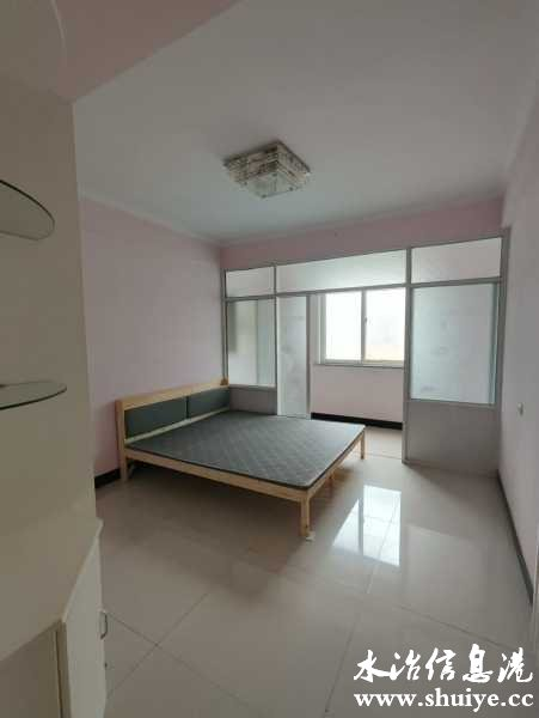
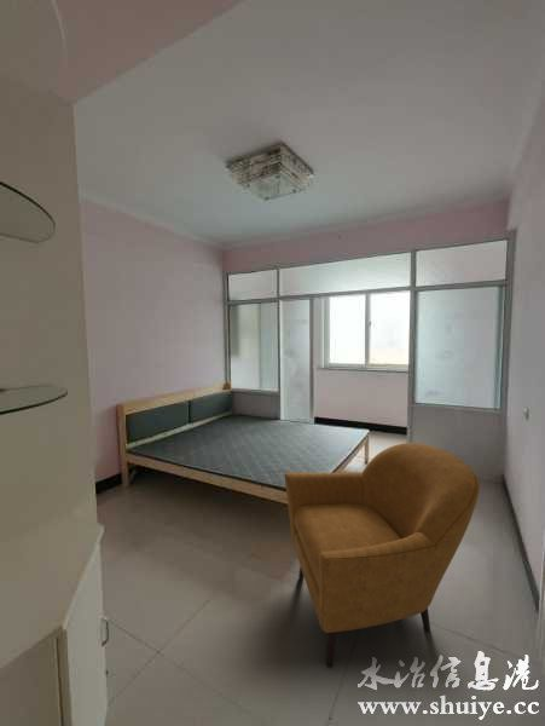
+ armchair [284,442,481,669]
